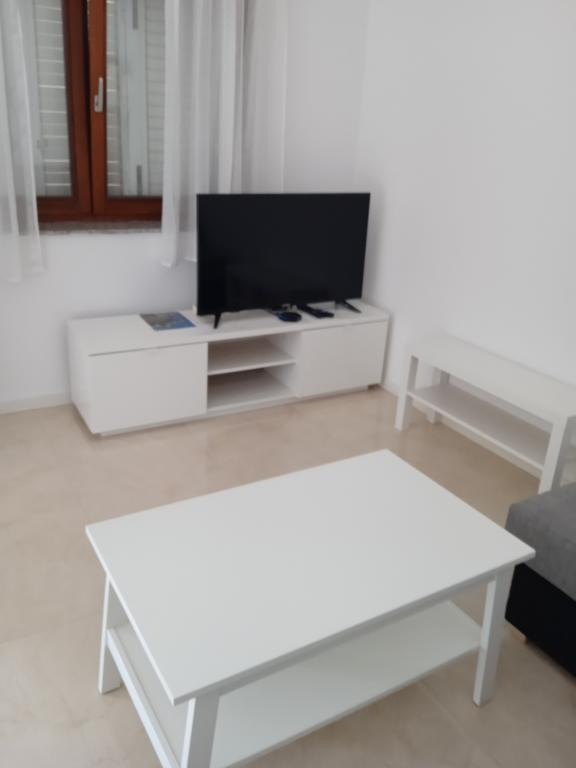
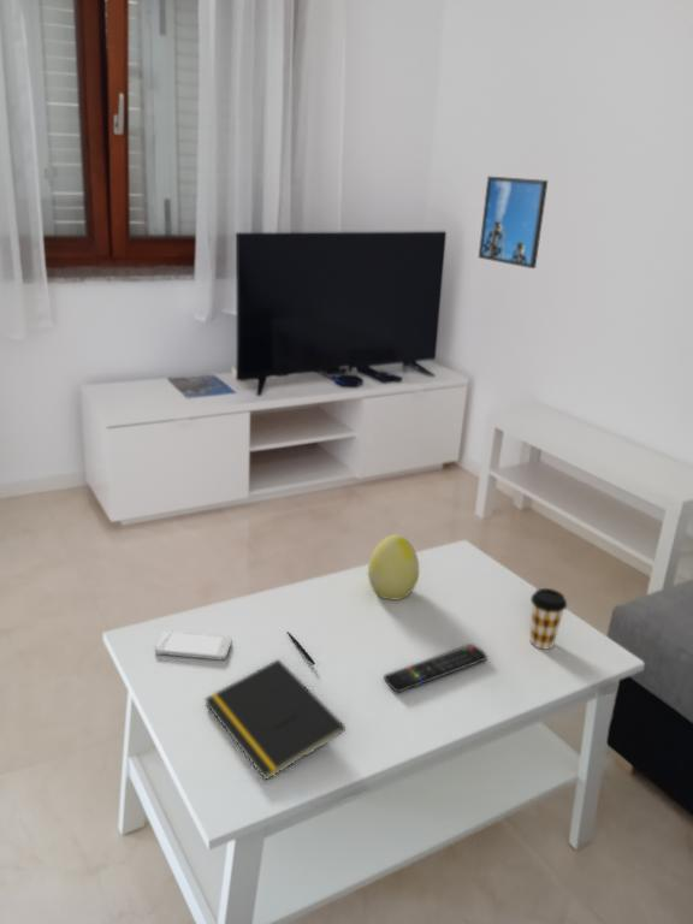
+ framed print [478,176,549,270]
+ smartphone [154,630,233,661]
+ notepad [203,658,346,781]
+ pen [286,630,316,667]
+ remote control [383,642,488,694]
+ coffee cup [529,587,568,650]
+ decorative egg [367,533,420,600]
